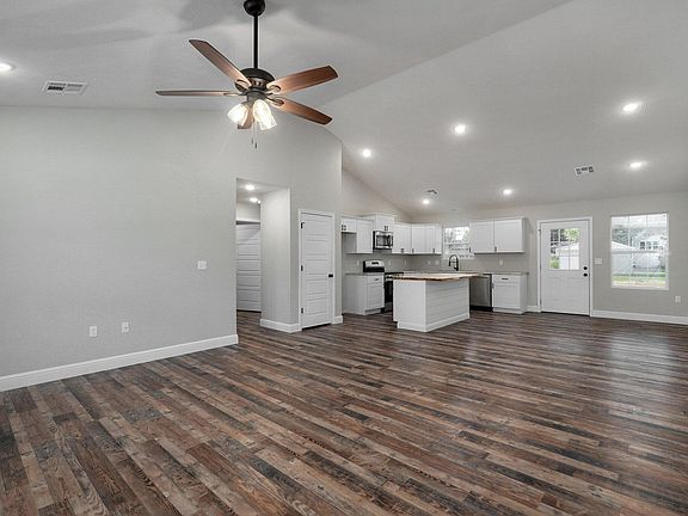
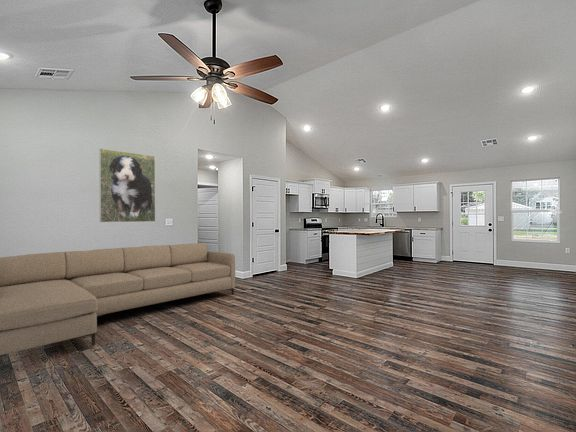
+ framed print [98,148,156,223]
+ sofa [0,242,236,358]
